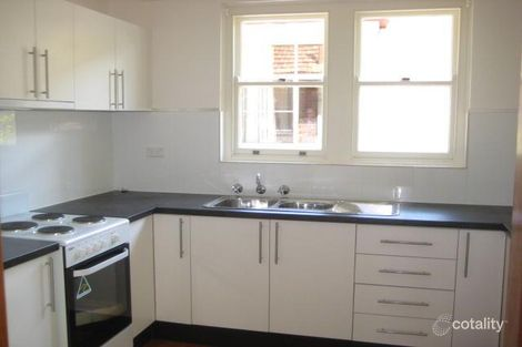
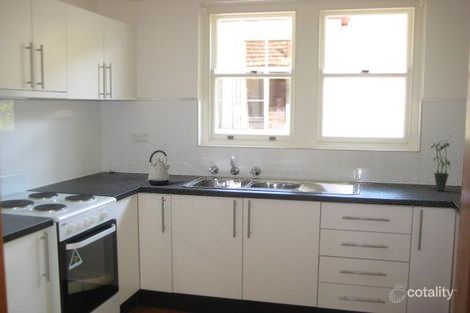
+ potted plant [430,140,451,192]
+ kettle [147,149,171,186]
